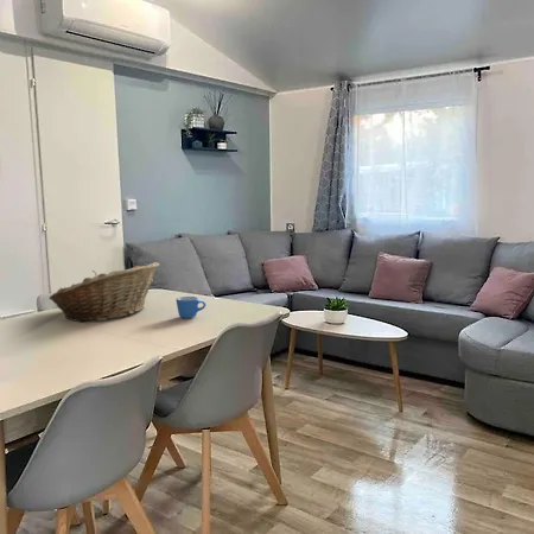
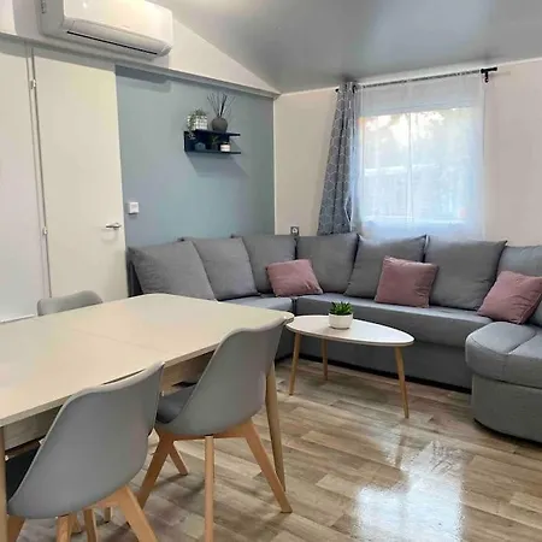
- fruit basket [49,261,160,323]
- mug [176,295,206,319]
